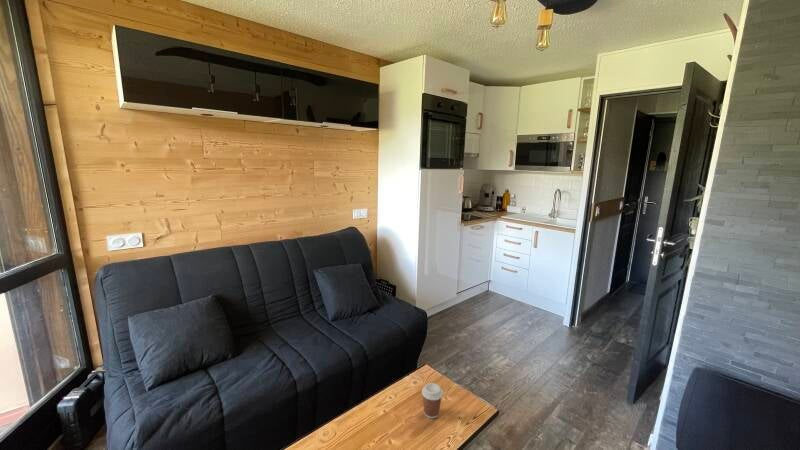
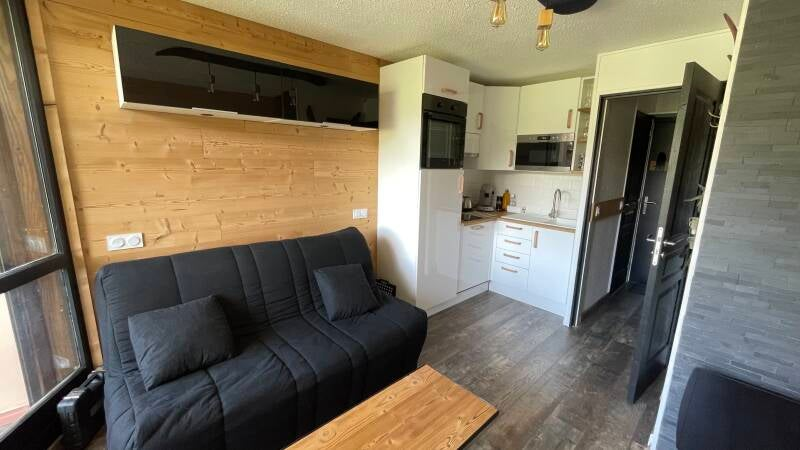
- coffee cup [421,382,444,419]
